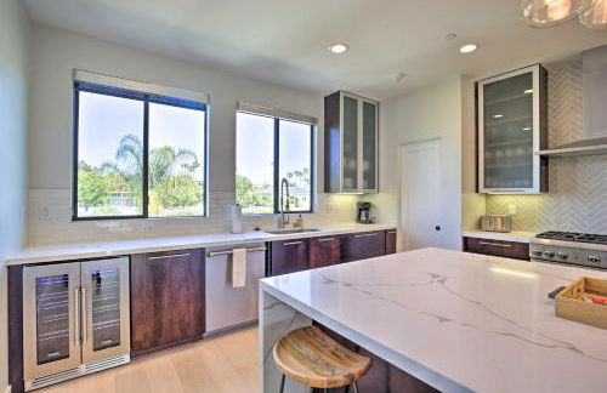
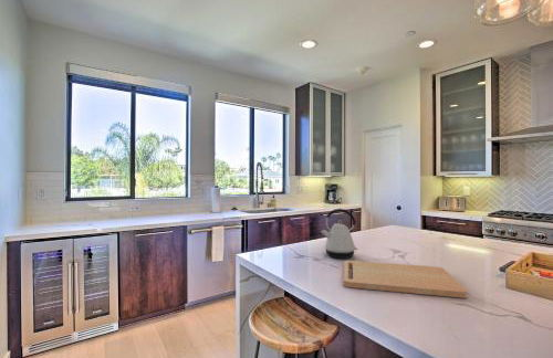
+ kettle [320,208,359,260]
+ cutting board [343,260,468,299]
